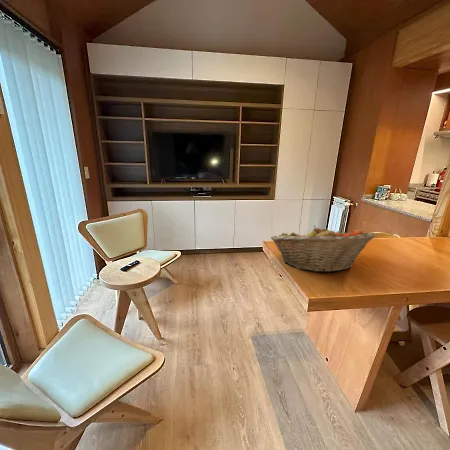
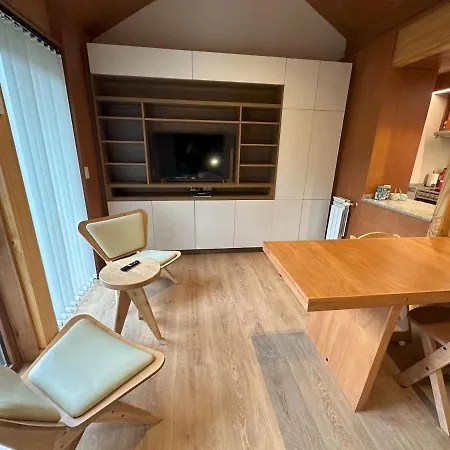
- fruit basket [270,225,377,273]
